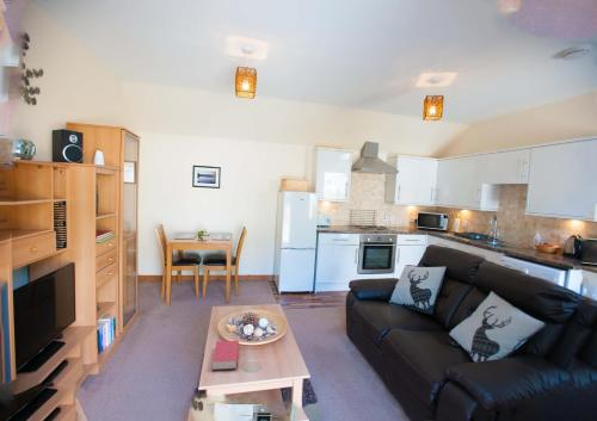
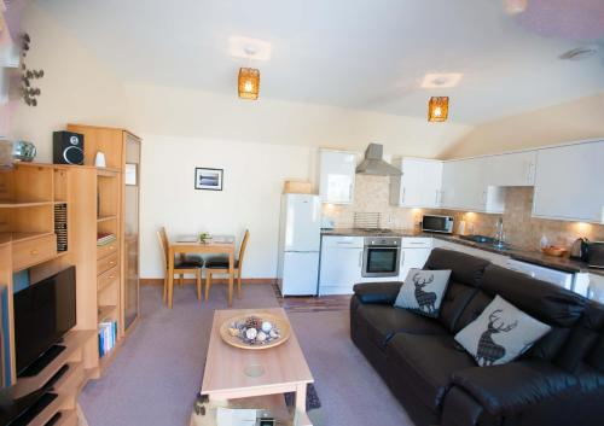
- book [211,340,240,371]
